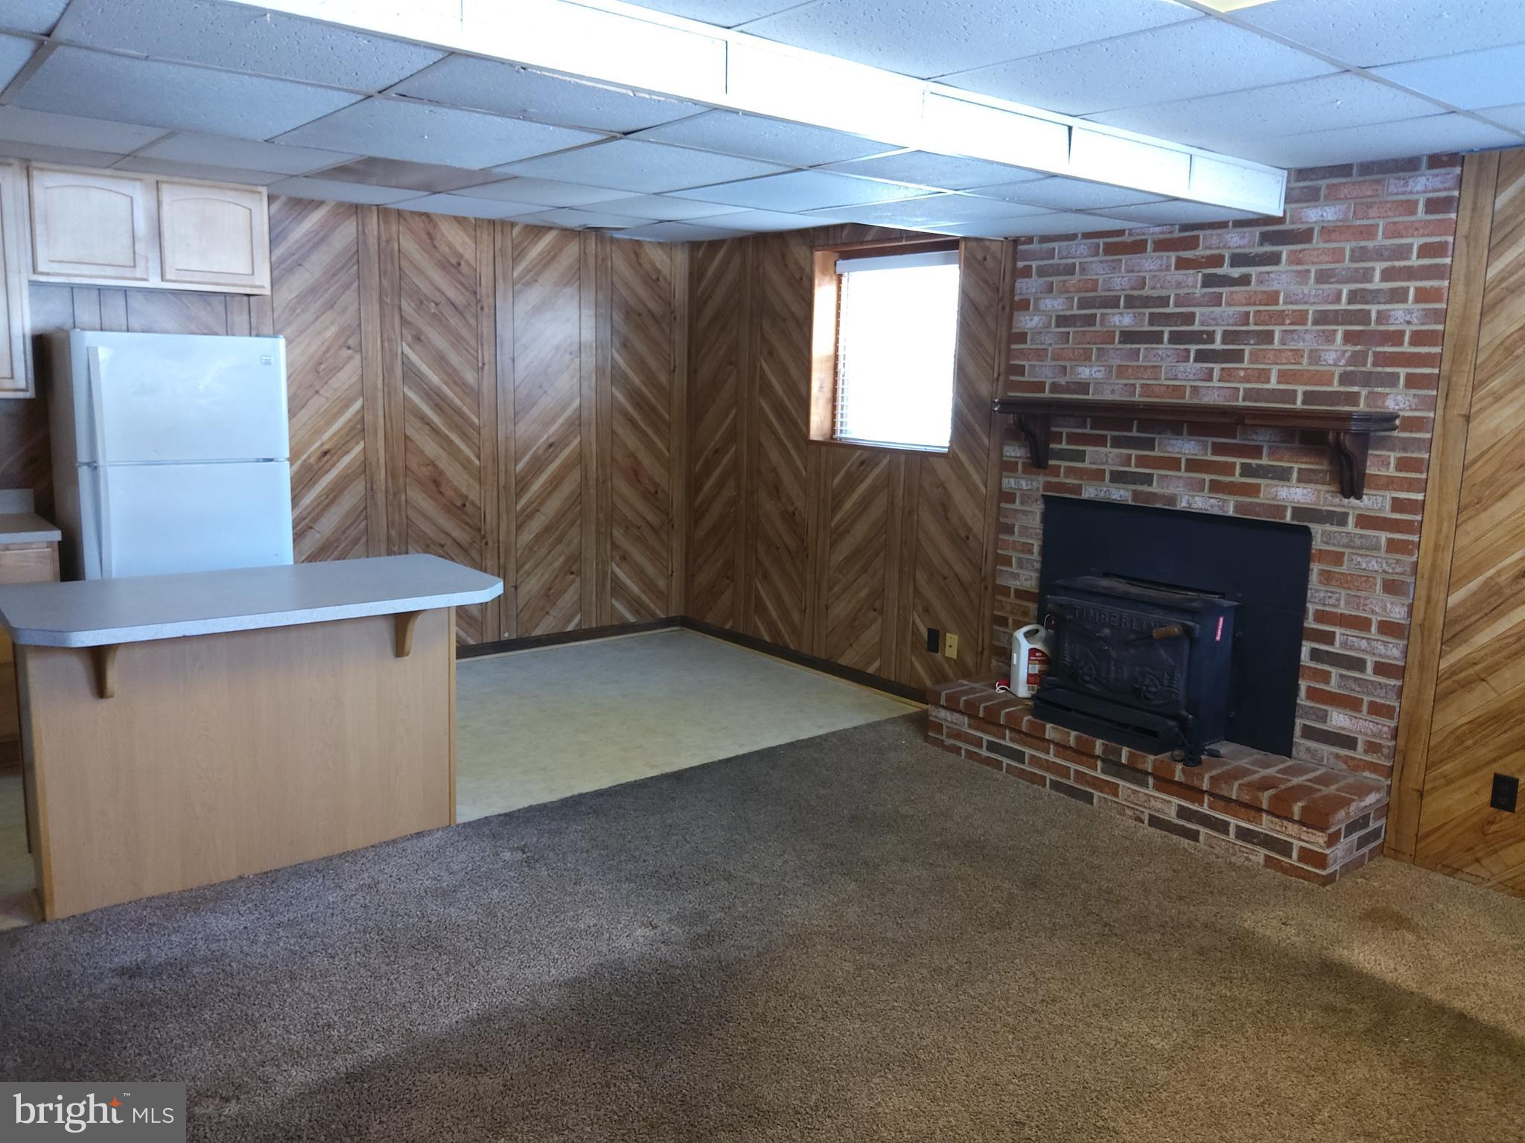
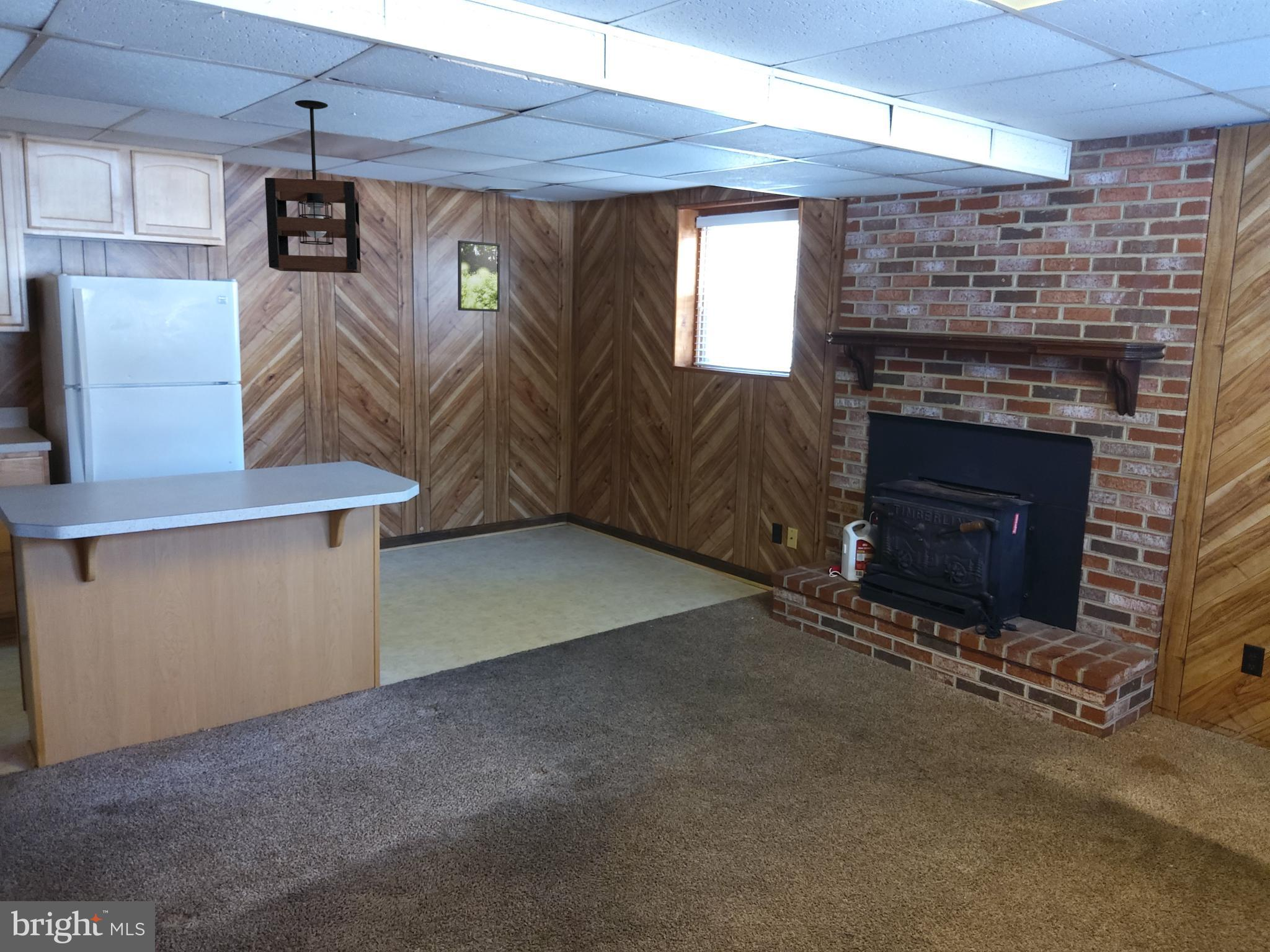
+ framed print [457,240,500,312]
+ pendant light [264,99,362,274]
